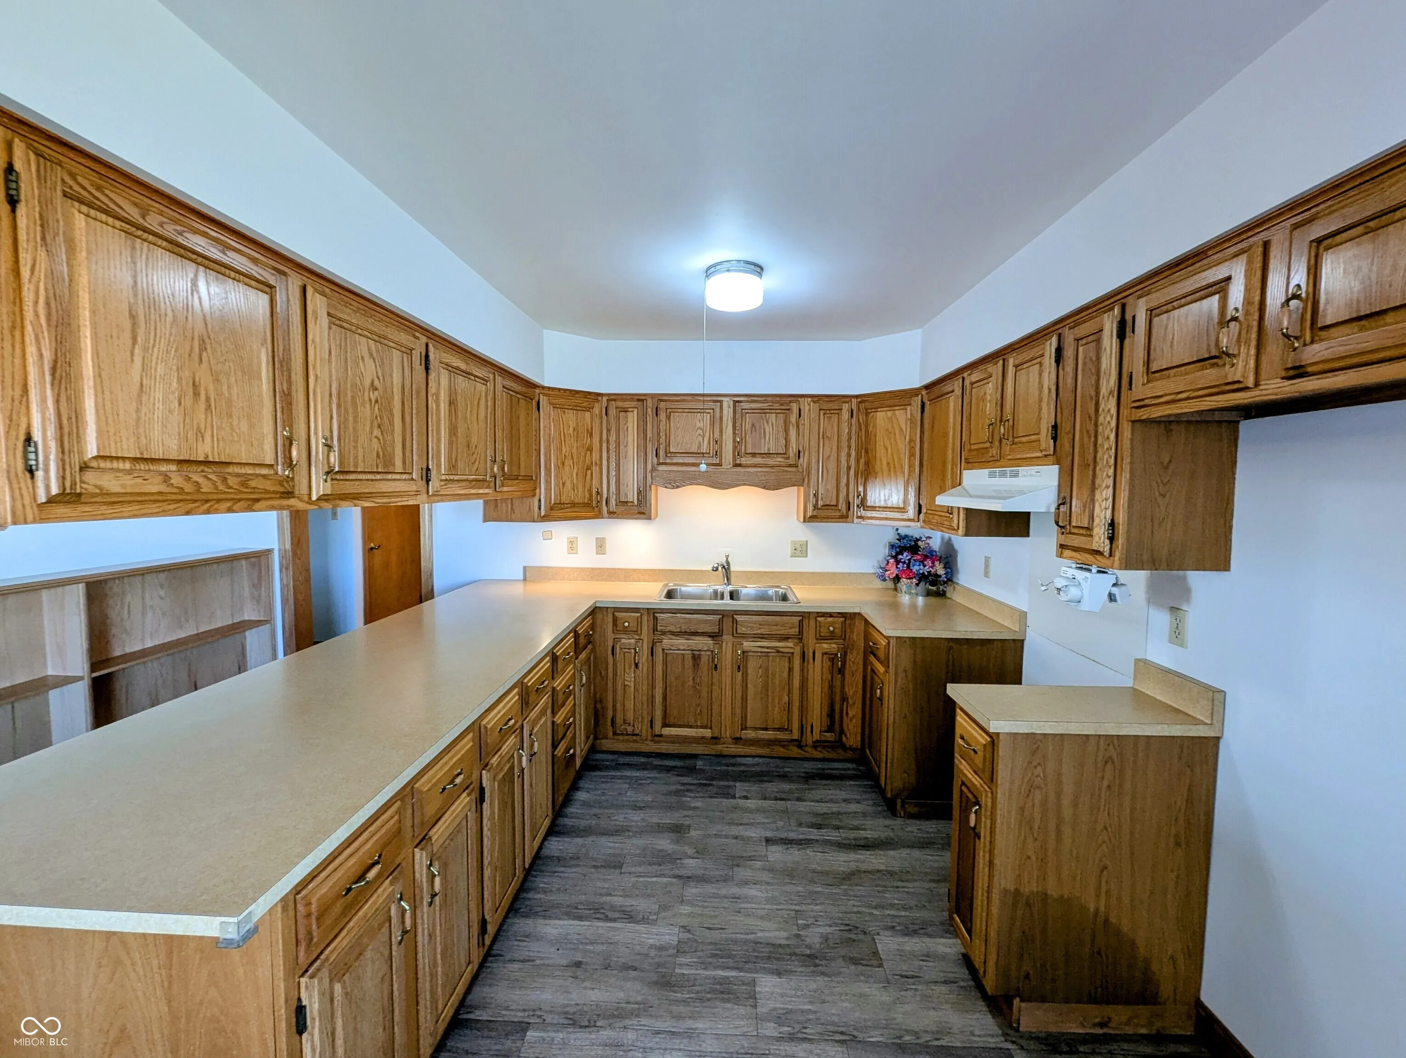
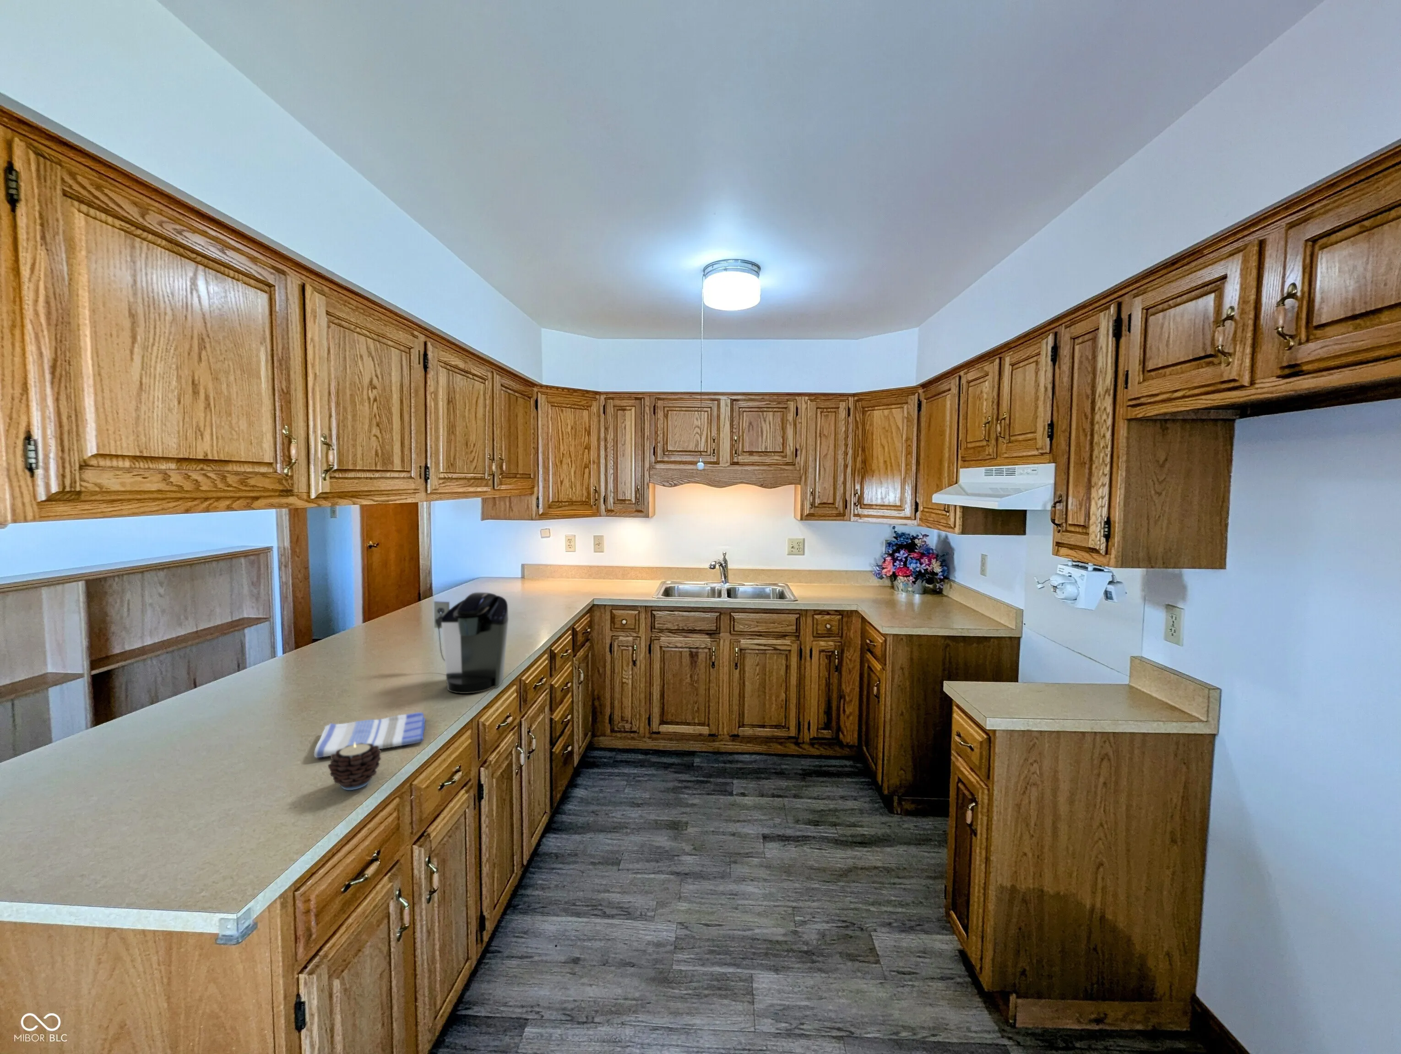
+ dish towel [313,712,426,758]
+ candle [328,742,382,790]
+ coffee maker [433,592,509,694]
